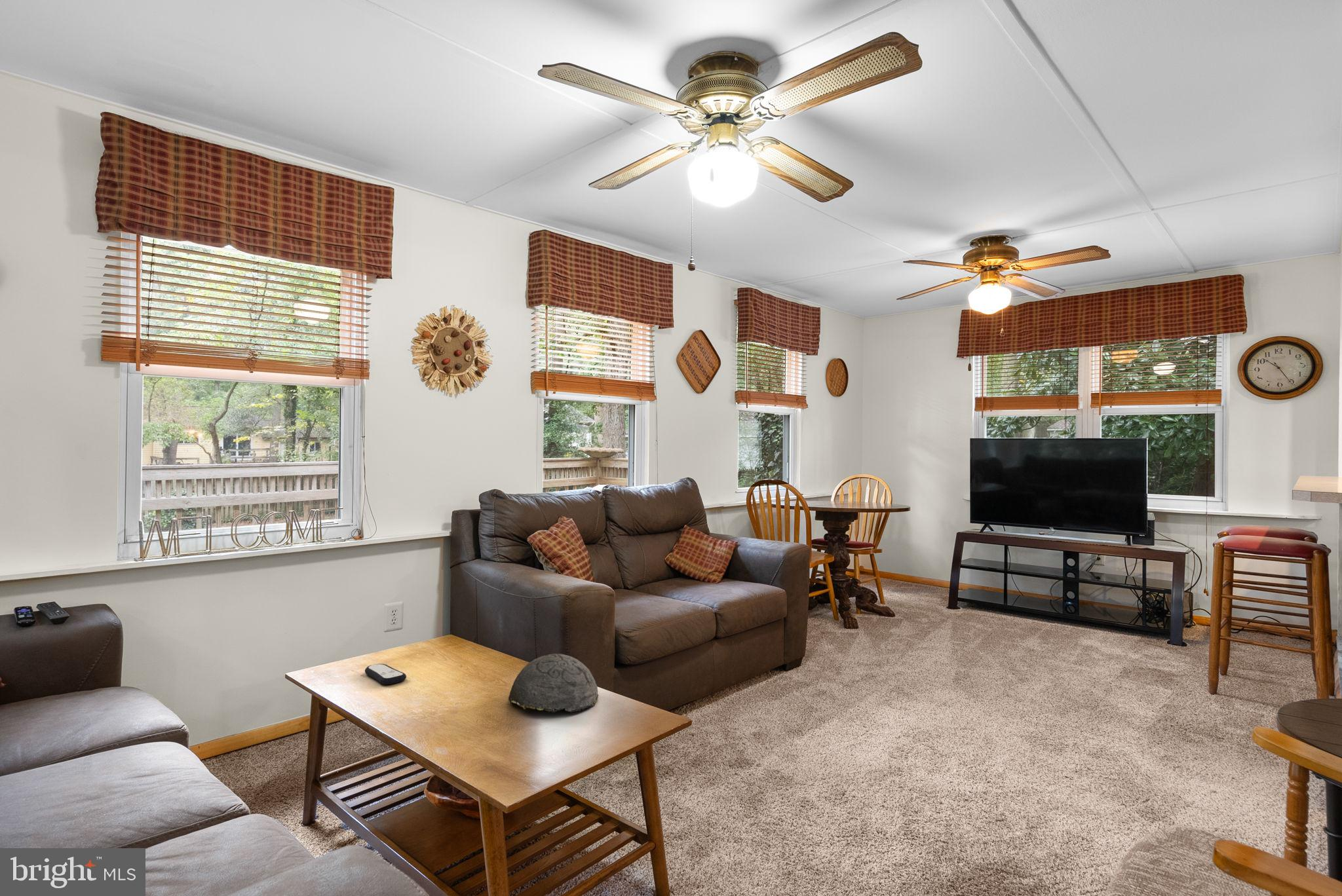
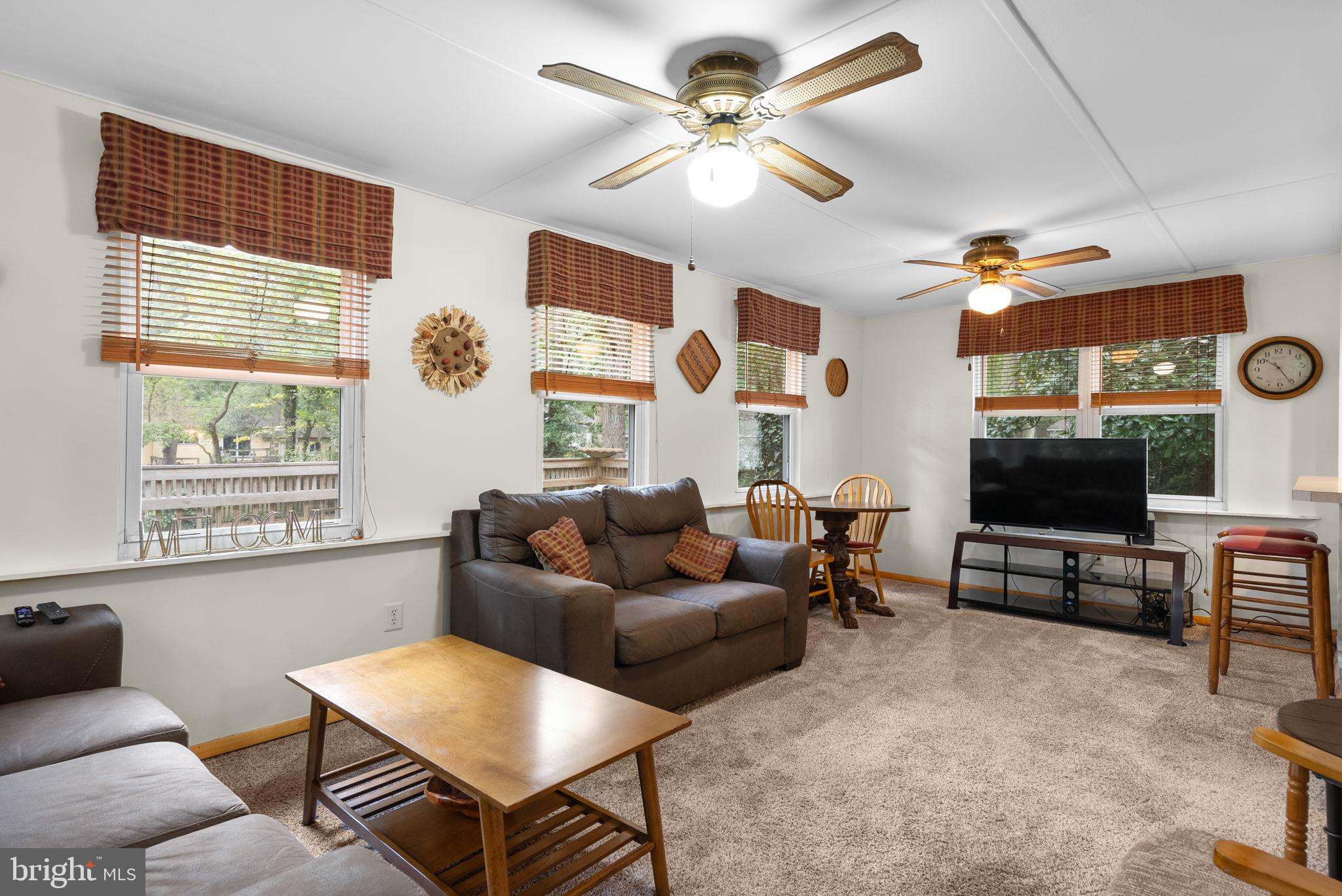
- remote control [364,663,407,686]
- decorative bowl [508,653,599,713]
